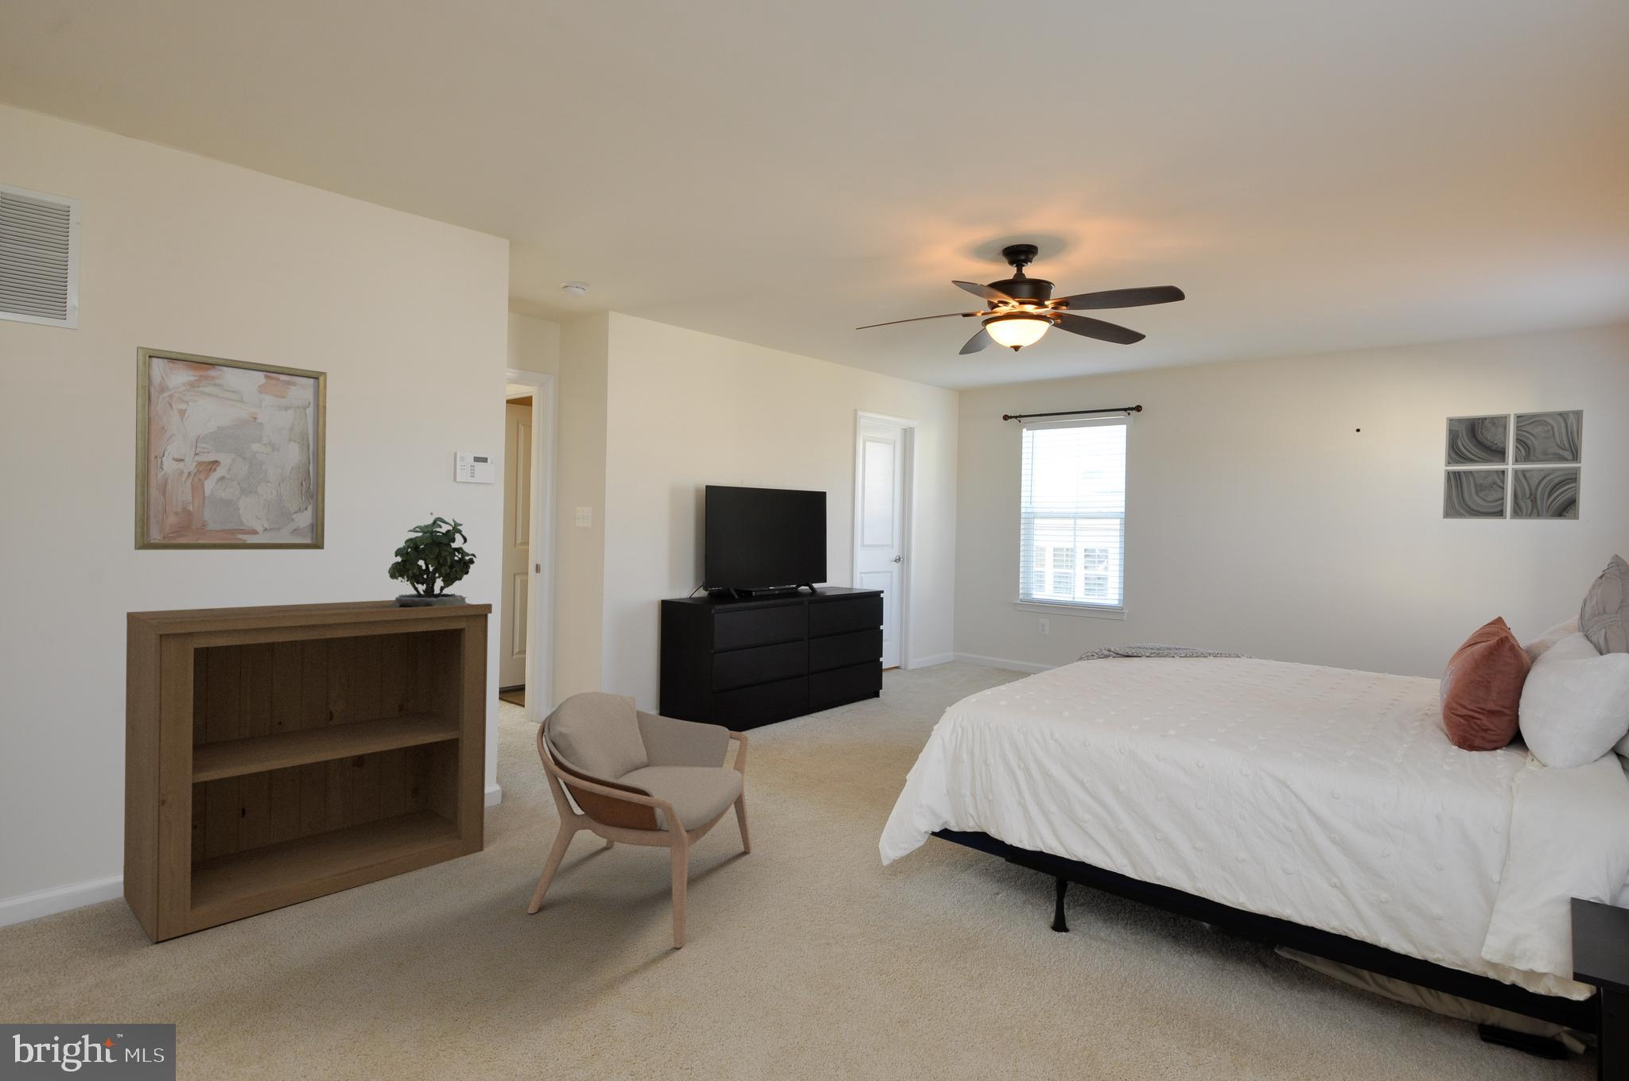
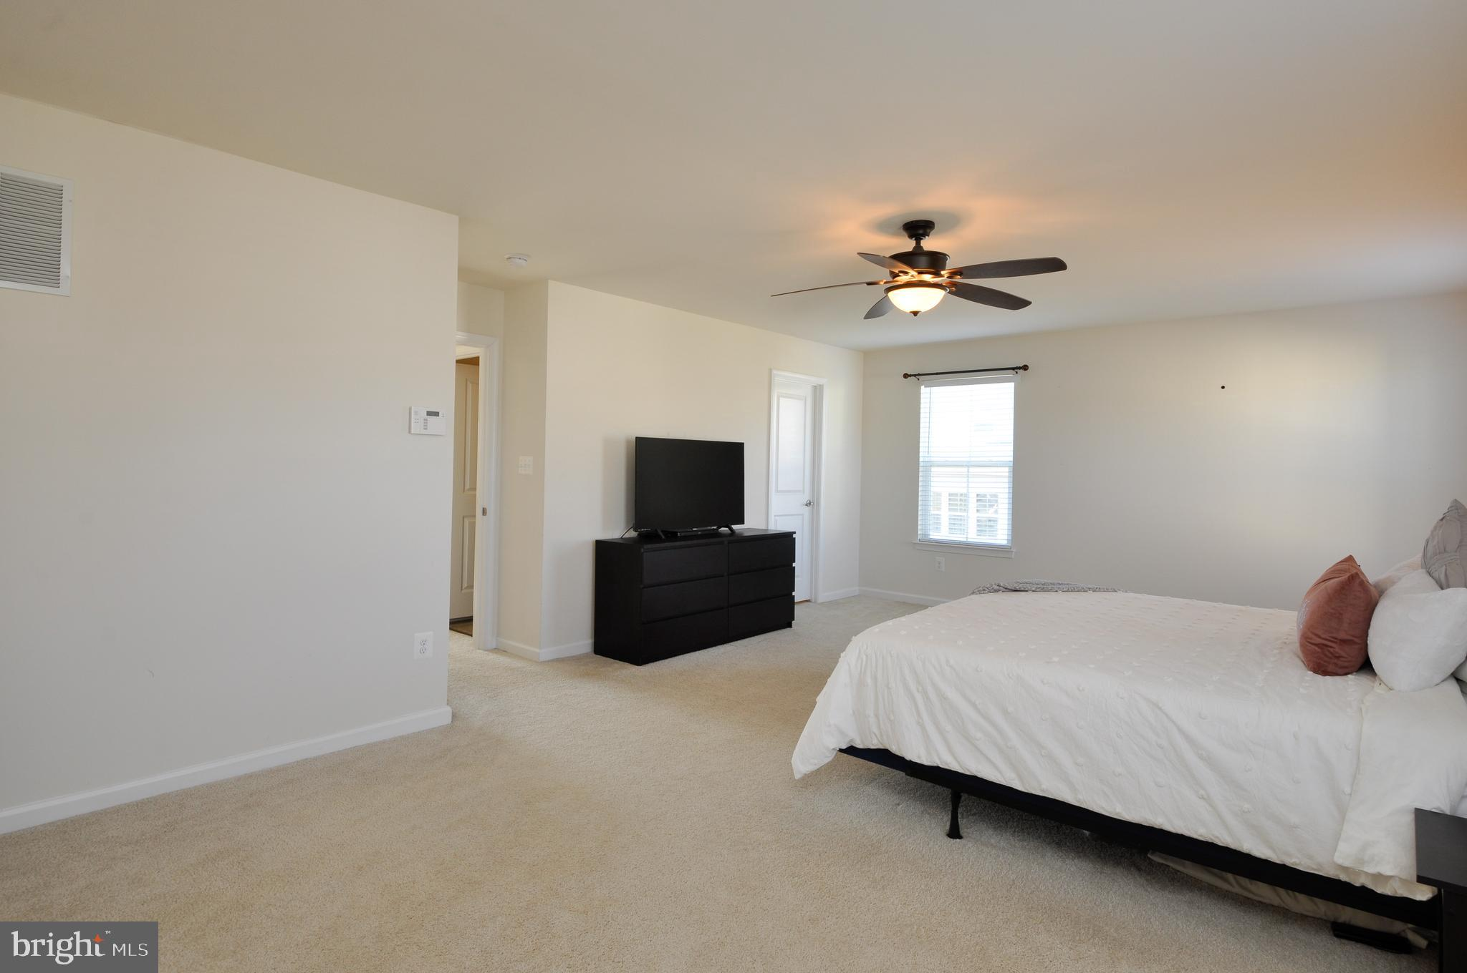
- armchair [526,691,753,948]
- potted plant [387,512,478,607]
- wall art [134,346,328,551]
- bookshelf [123,600,494,943]
- wall art [1442,409,1583,521]
